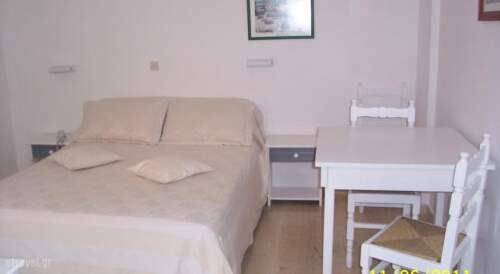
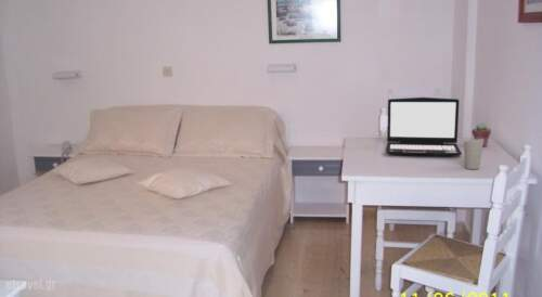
+ laptop [385,96,463,157]
+ potted succulent [470,121,492,147]
+ cup [463,139,483,170]
